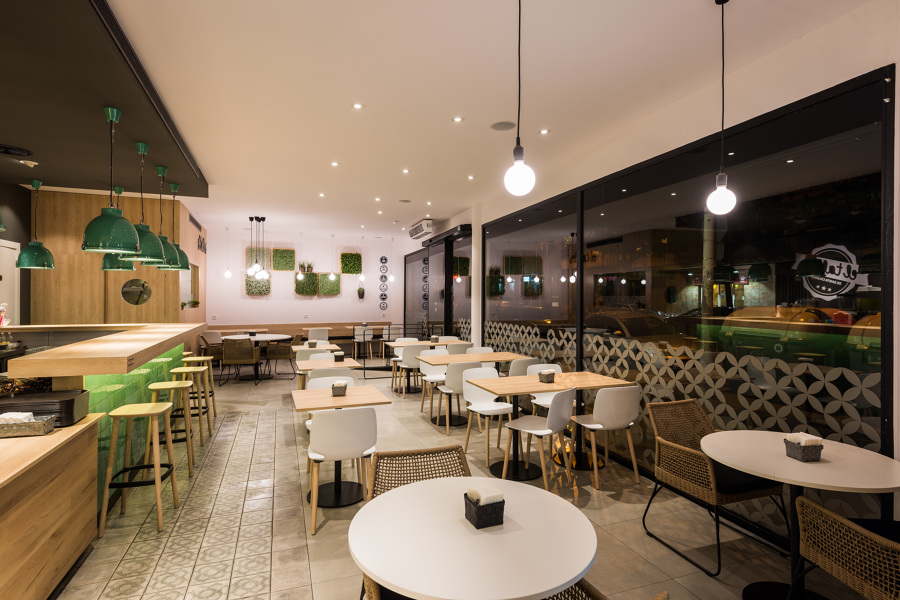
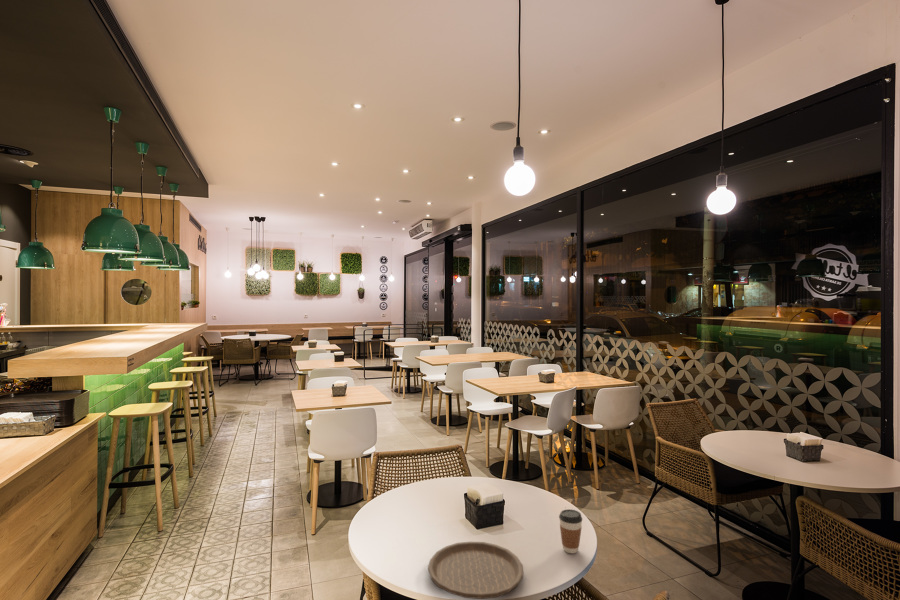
+ coffee cup [558,508,583,554]
+ plate [427,541,524,600]
